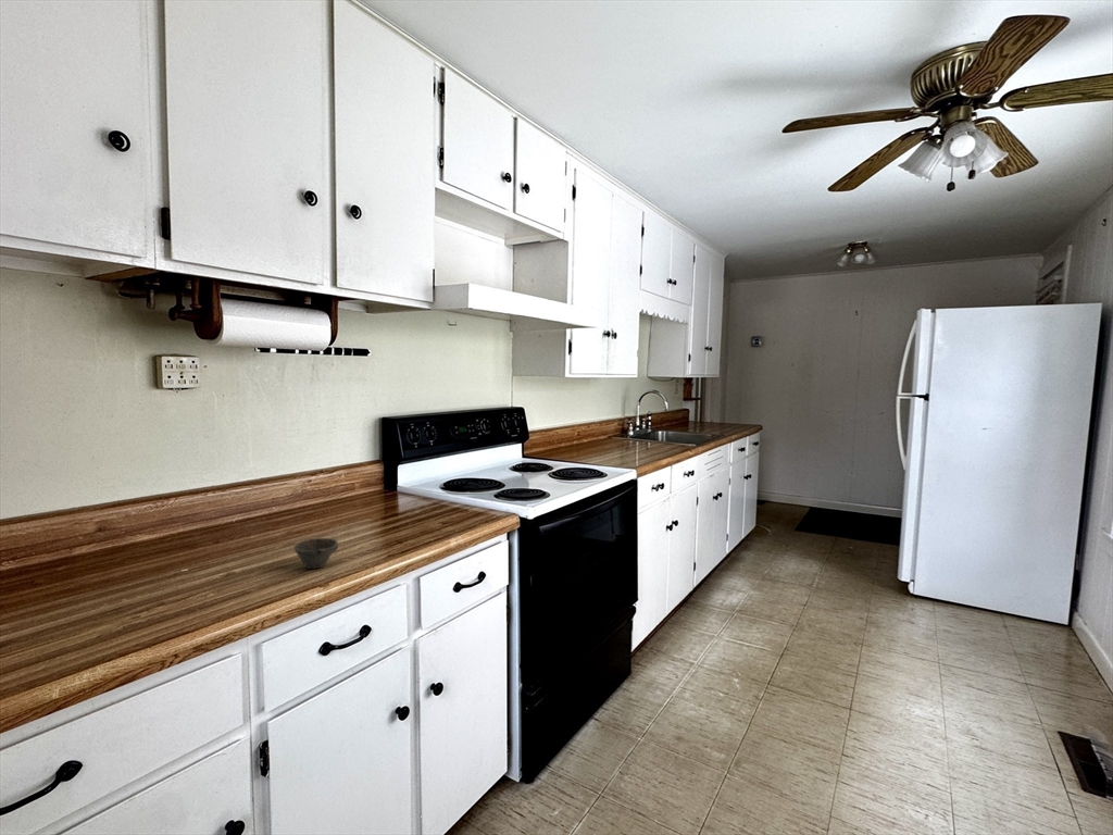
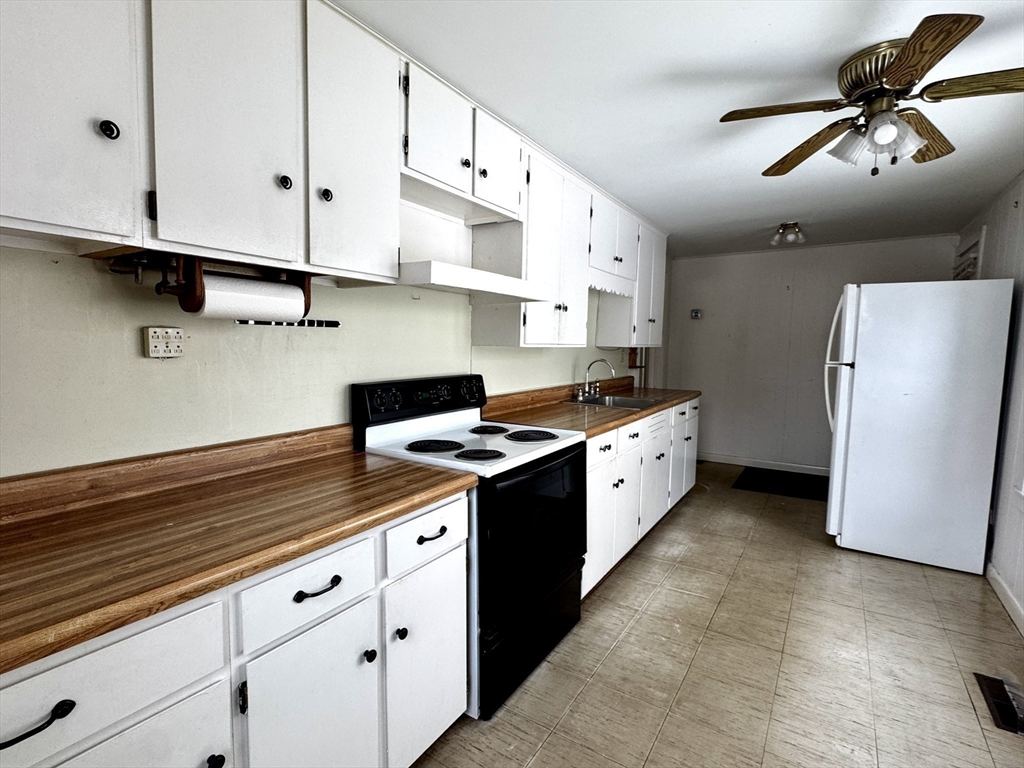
- cup [292,537,339,570]
